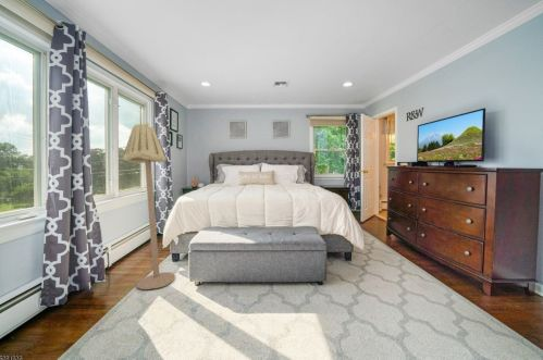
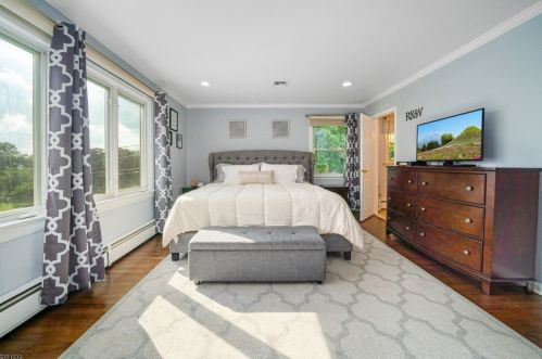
- floor lamp [122,122,176,290]
